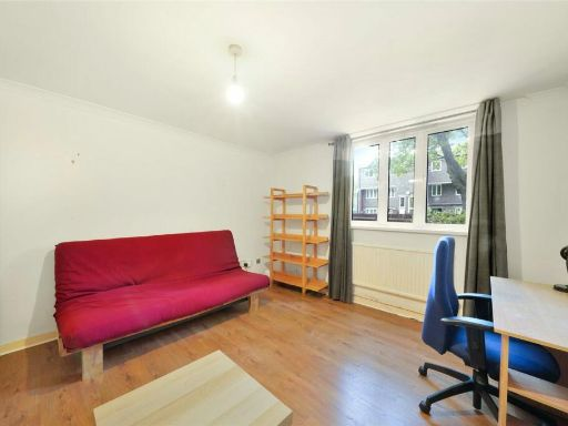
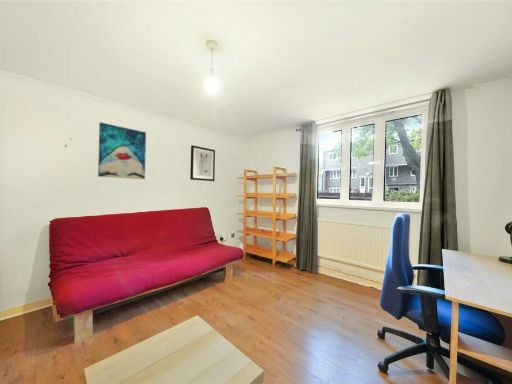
+ wall art [189,144,216,182]
+ wall art [97,121,147,180]
